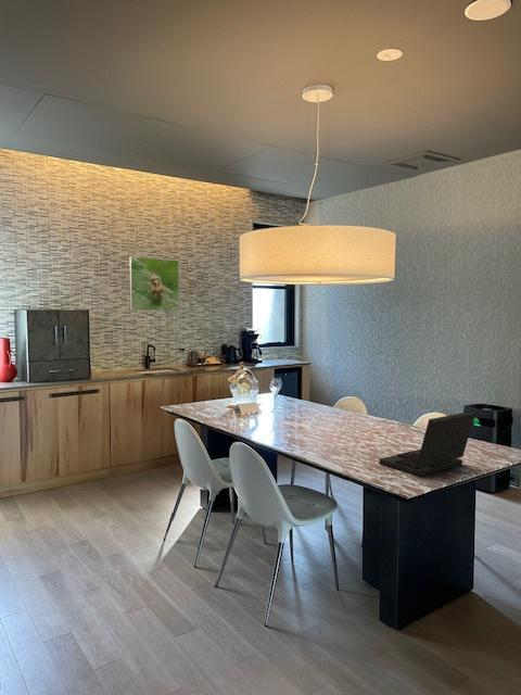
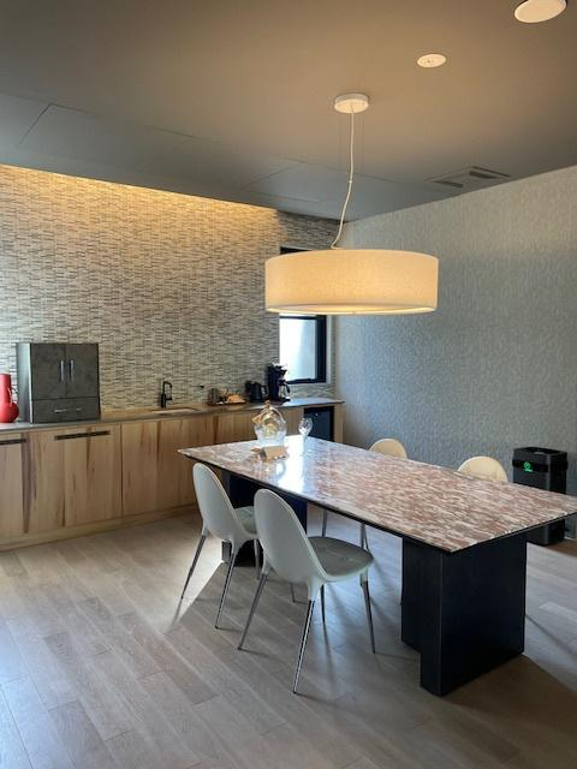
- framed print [129,256,180,312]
- laptop [379,410,476,478]
